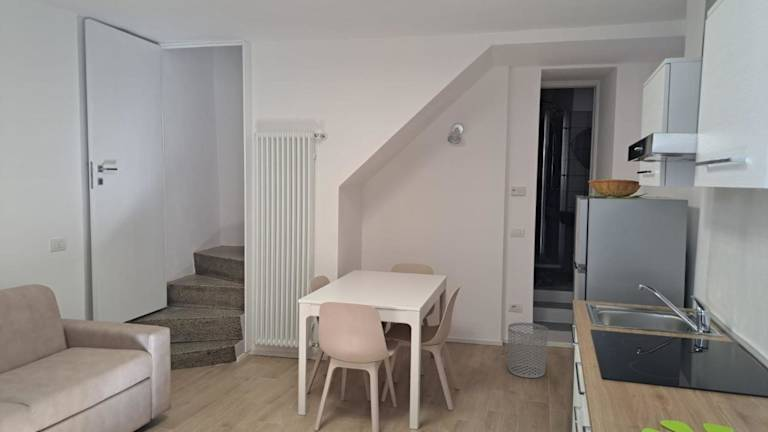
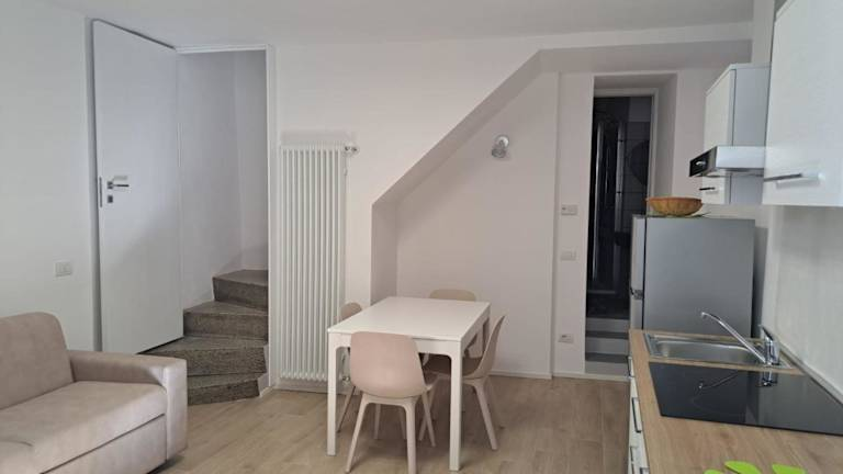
- waste bin [507,322,549,379]
